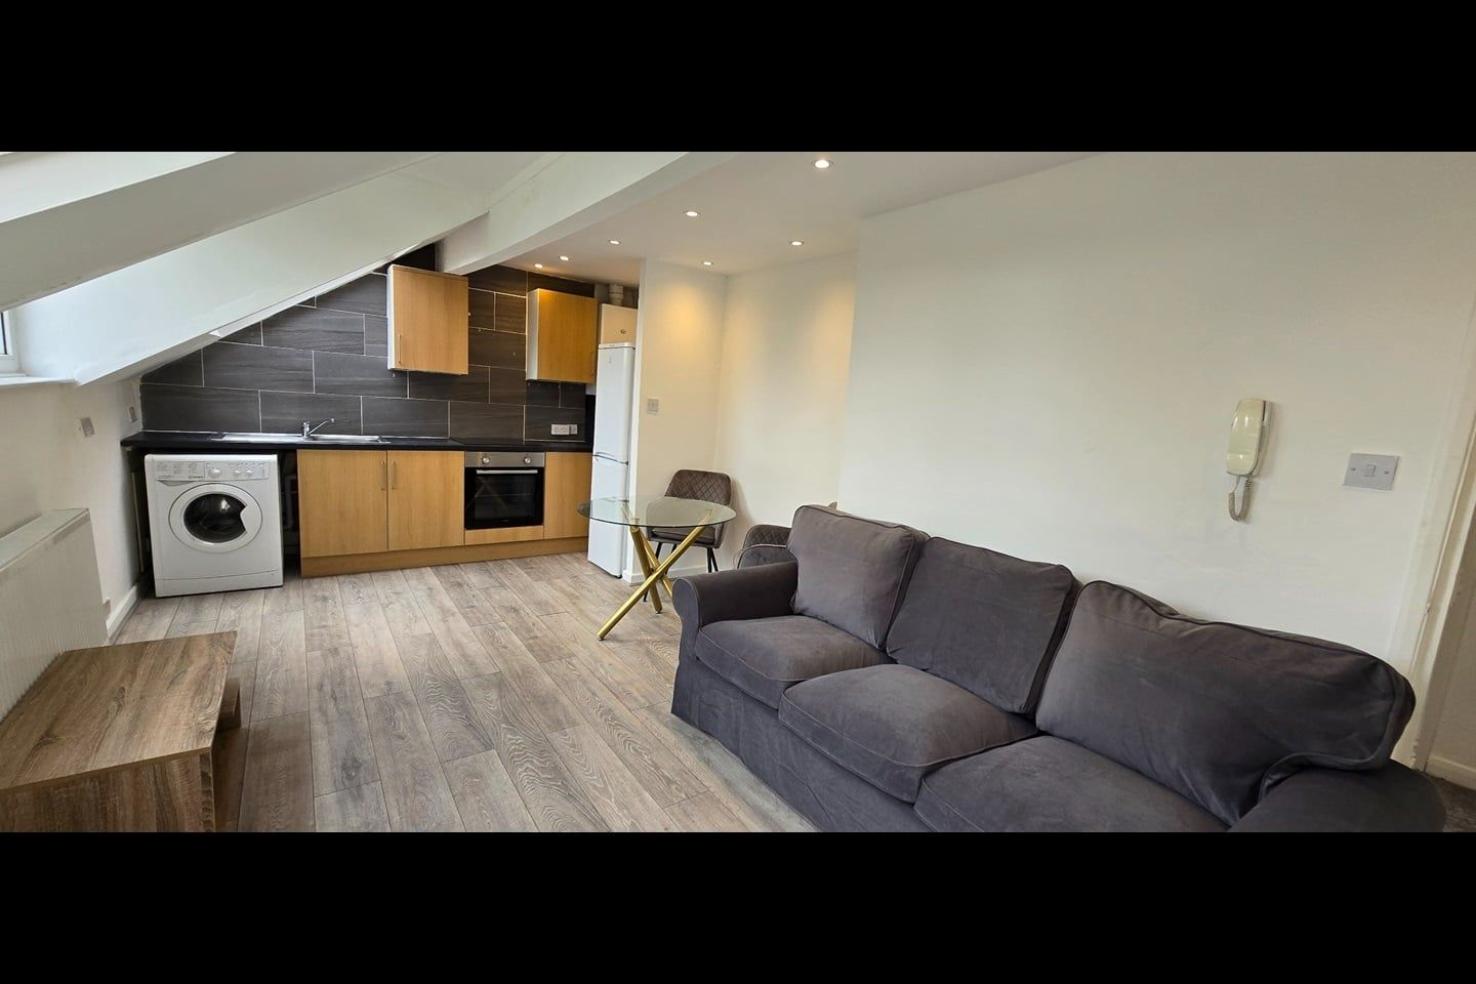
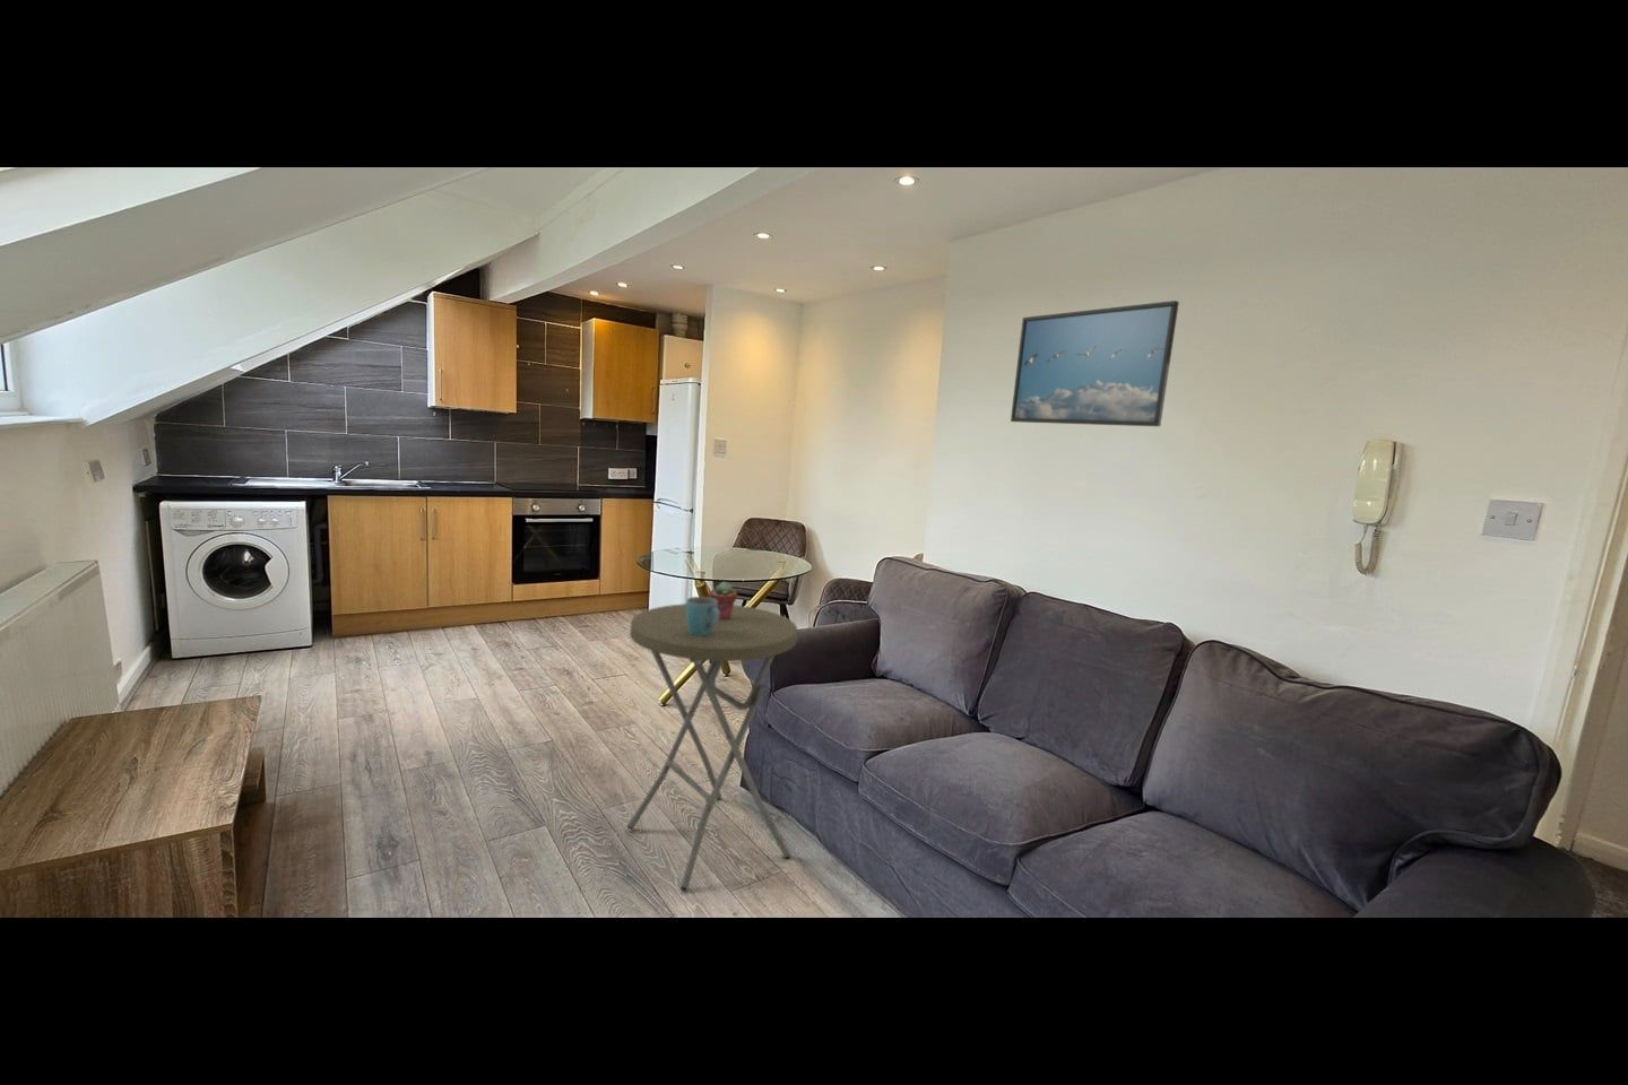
+ mug [686,596,720,636]
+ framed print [1009,299,1180,427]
+ side table [626,602,799,891]
+ potted succulent [707,581,738,619]
